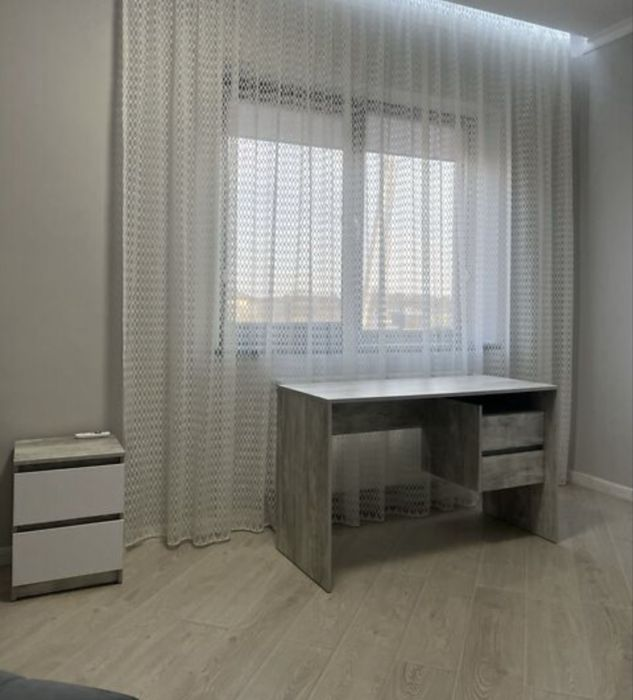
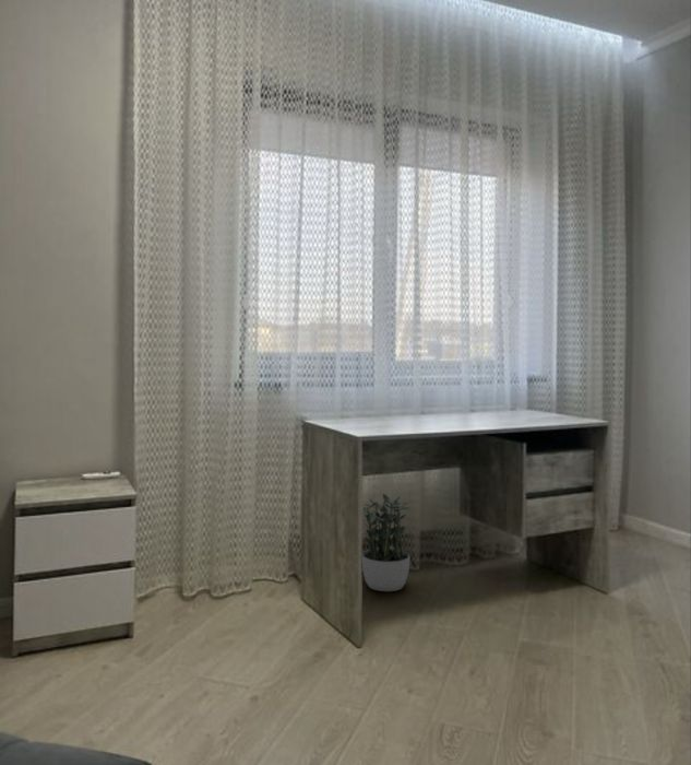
+ potted plant [361,493,410,592]
